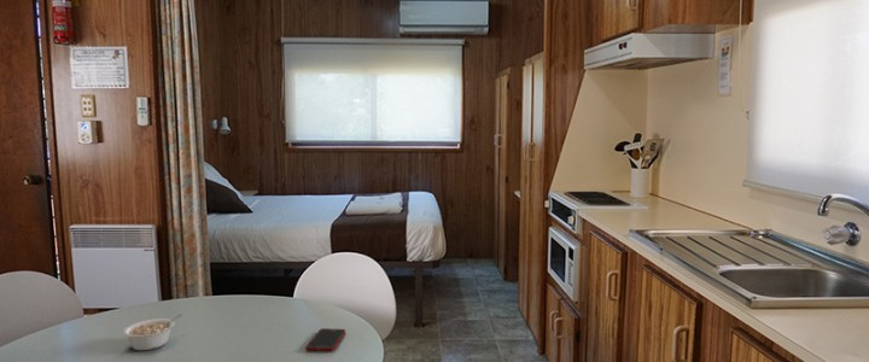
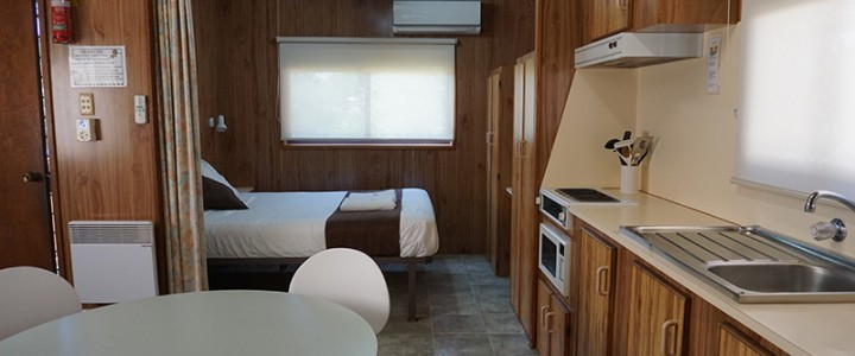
- cell phone [304,327,346,352]
- legume [122,313,183,351]
